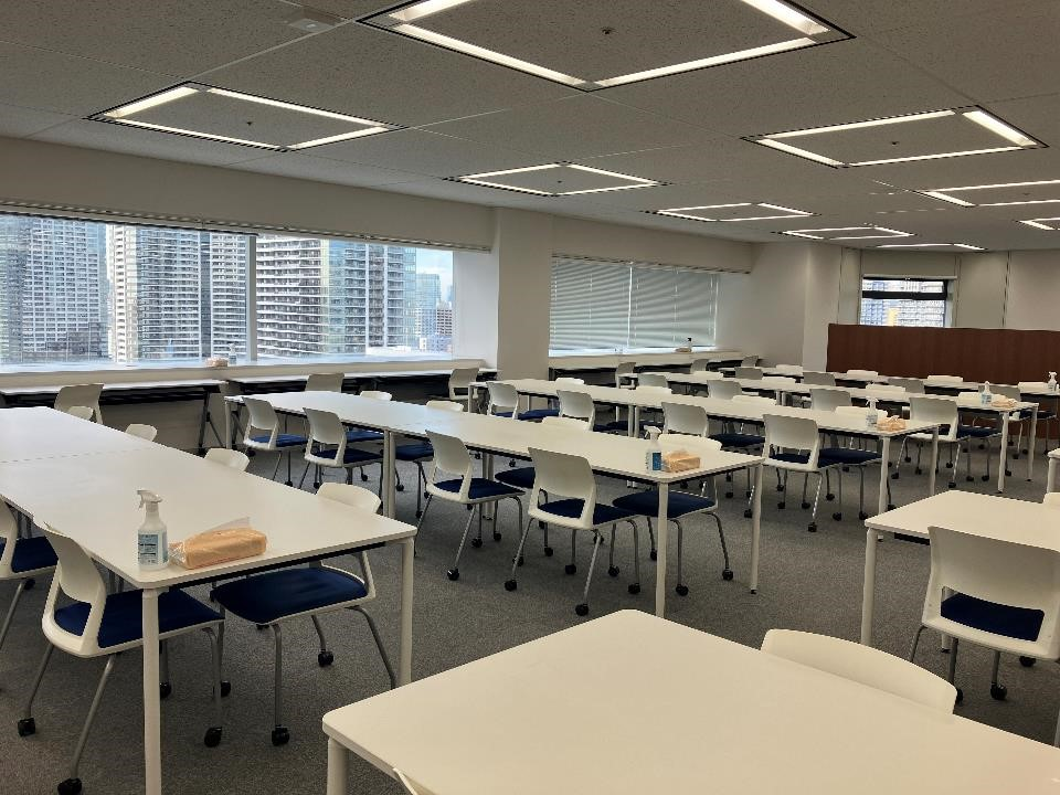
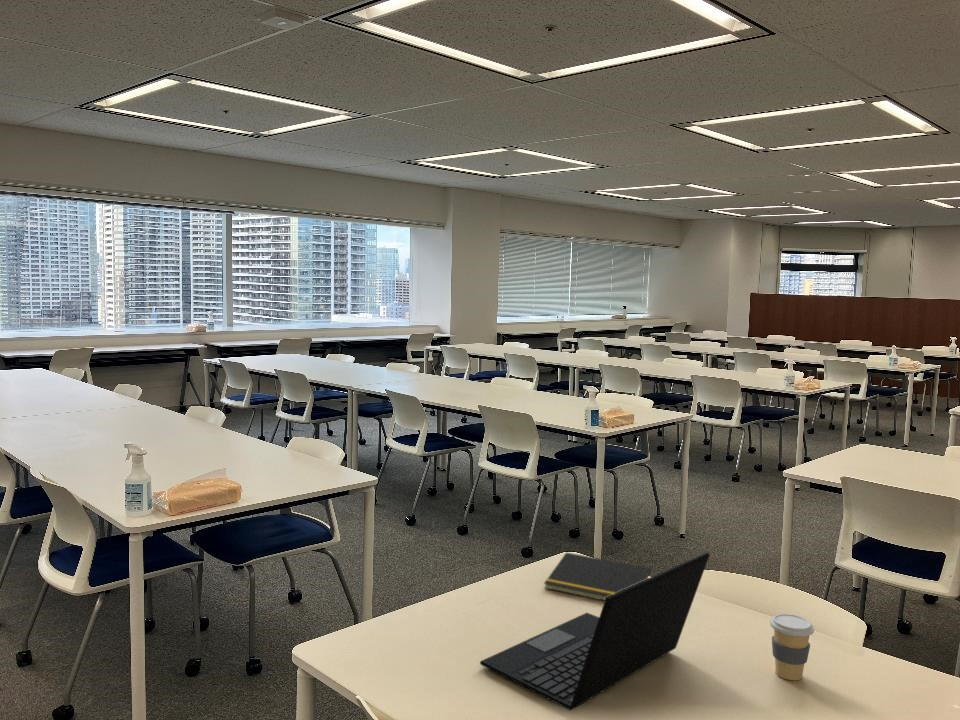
+ notepad [543,552,652,602]
+ coffee cup [769,613,815,681]
+ laptop [479,551,711,712]
